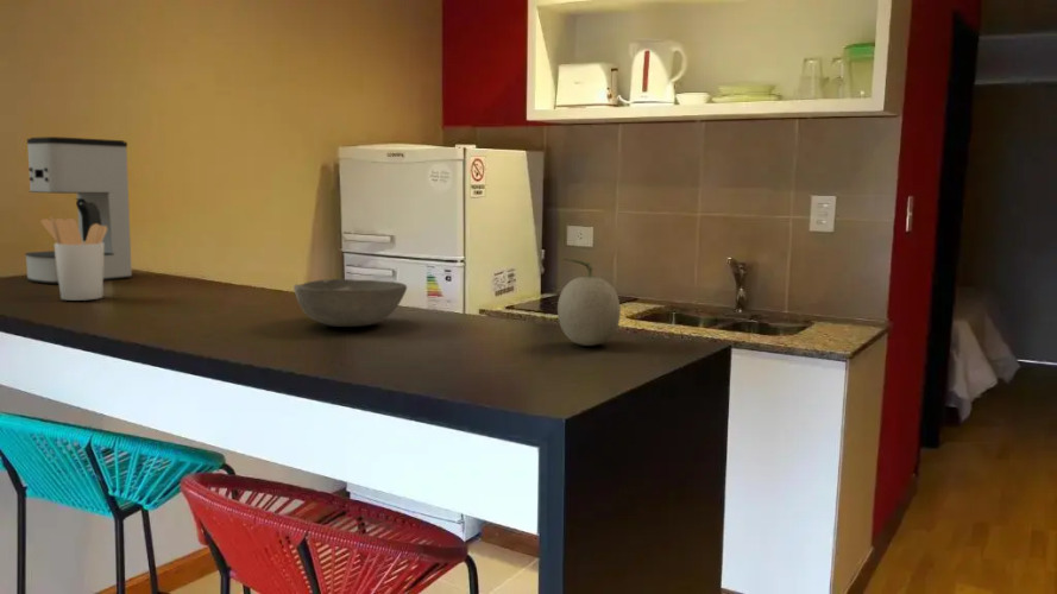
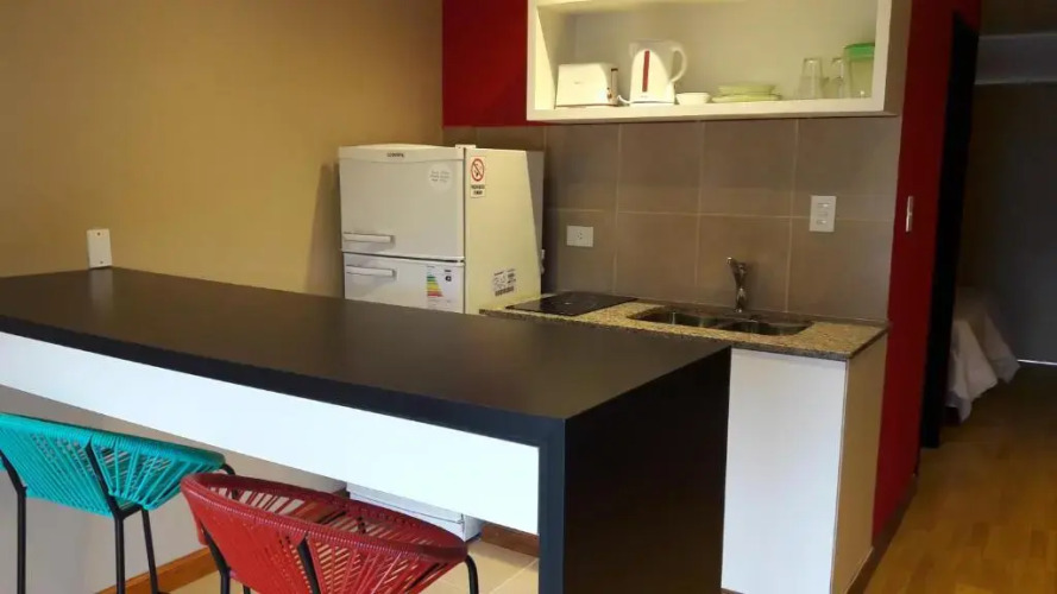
- bowl [292,278,408,328]
- fruit [556,257,622,347]
- utensil holder [39,215,107,302]
- coffee maker [24,135,133,285]
